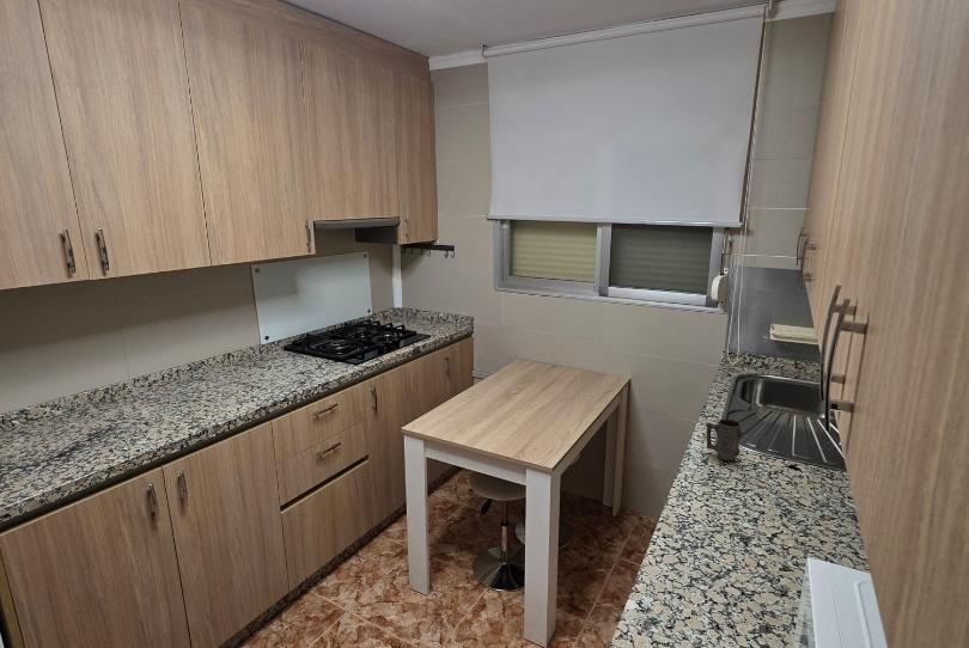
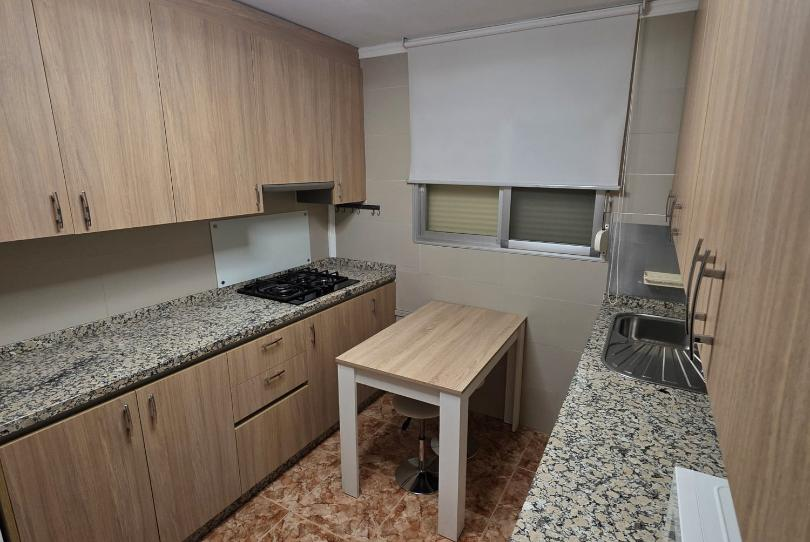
- mug [705,418,744,461]
